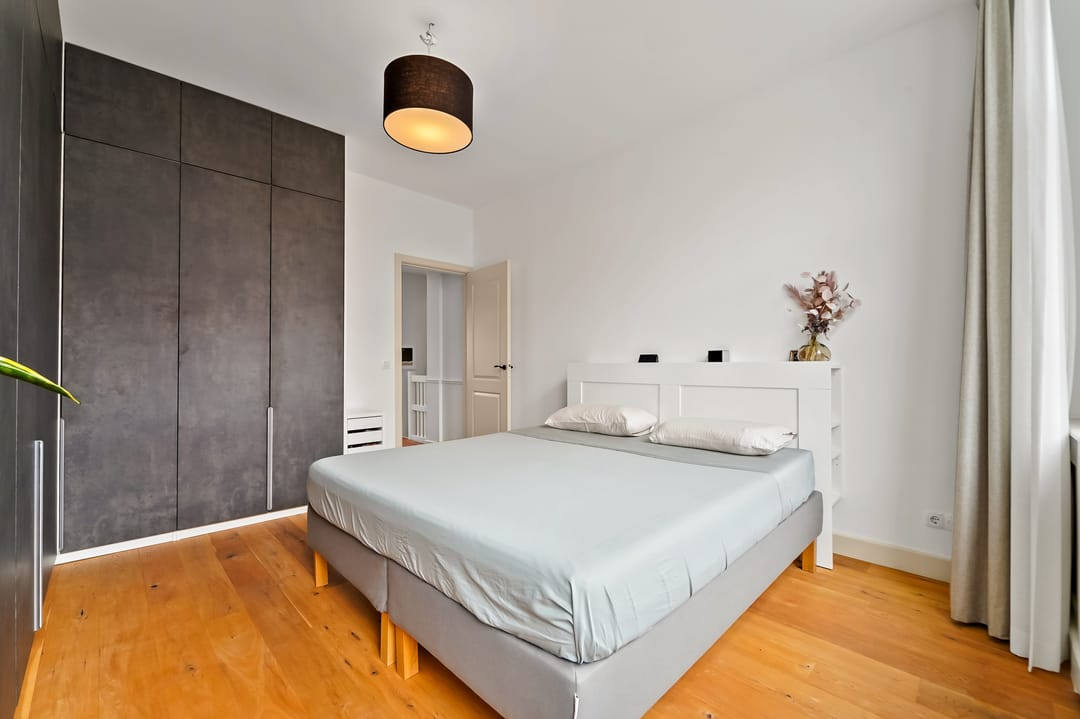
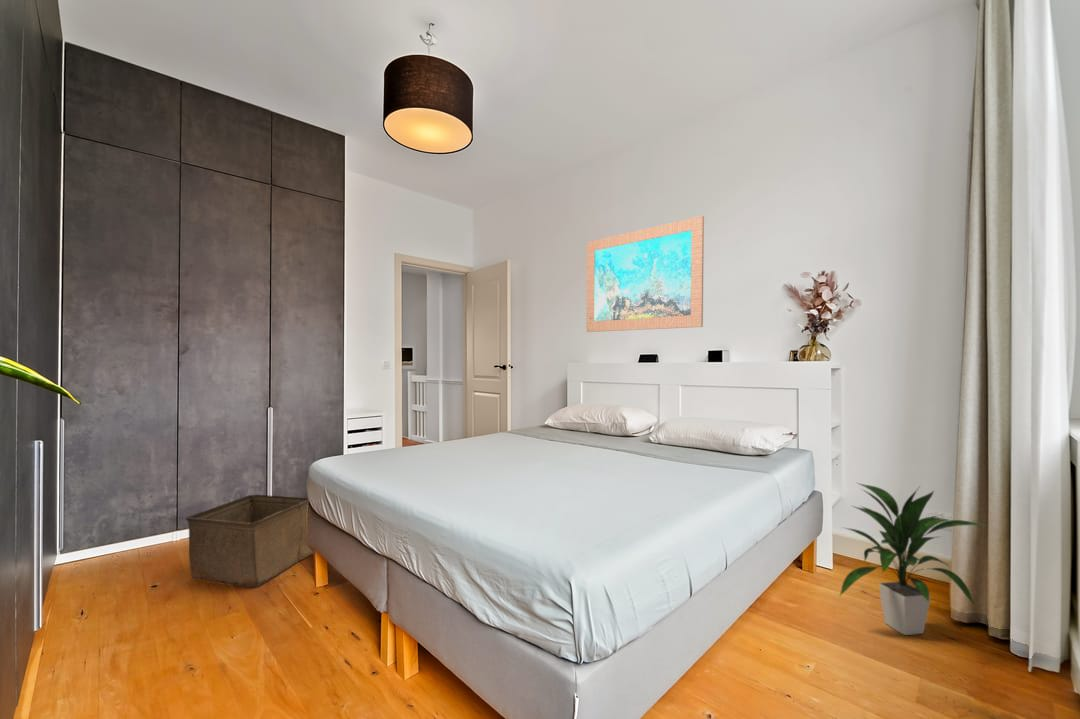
+ indoor plant [838,482,987,636]
+ storage bin [185,494,315,588]
+ wall art [585,215,705,333]
